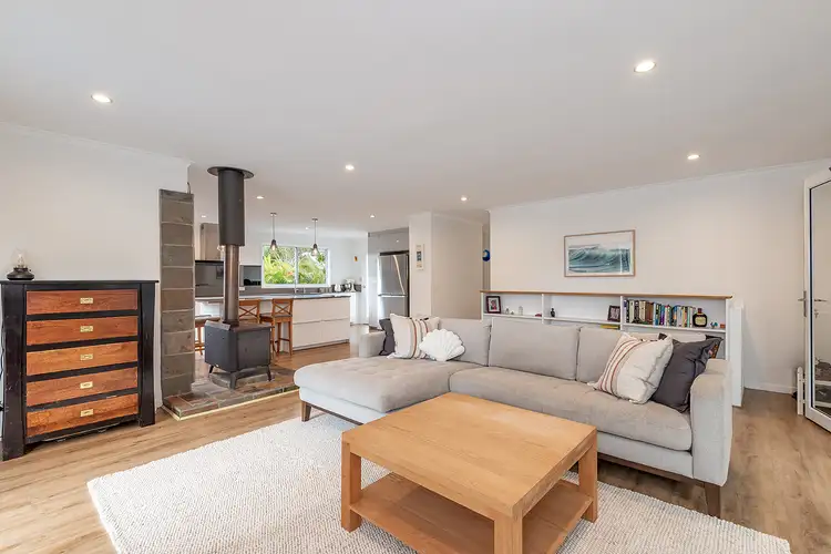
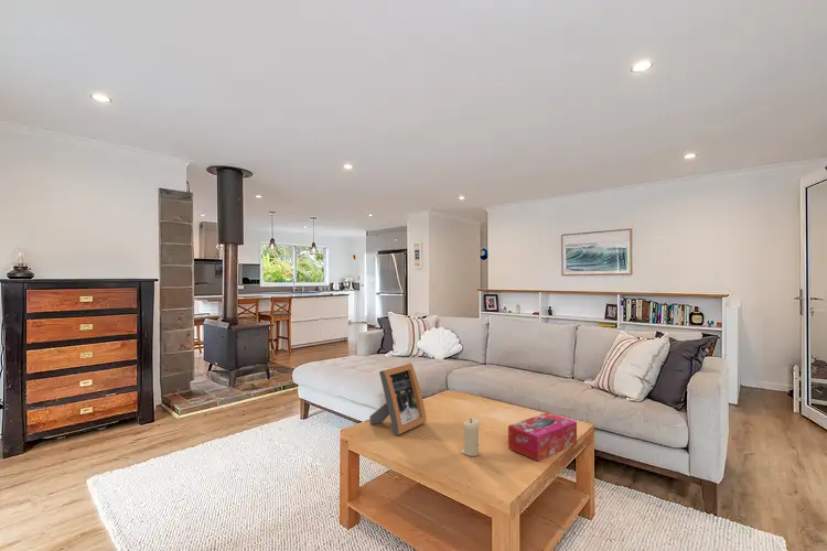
+ tissue box [507,411,578,462]
+ picture frame [368,363,428,436]
+ candle [460,417,481,457]
